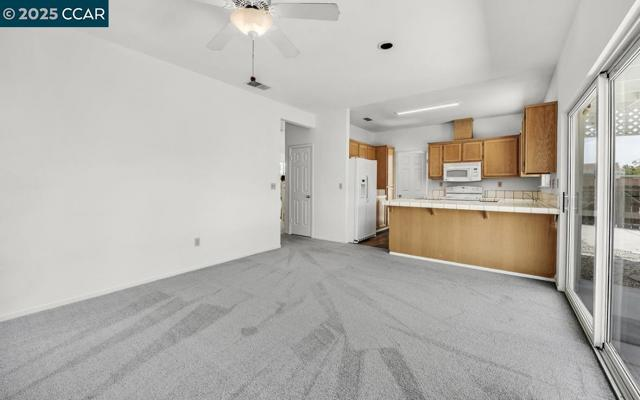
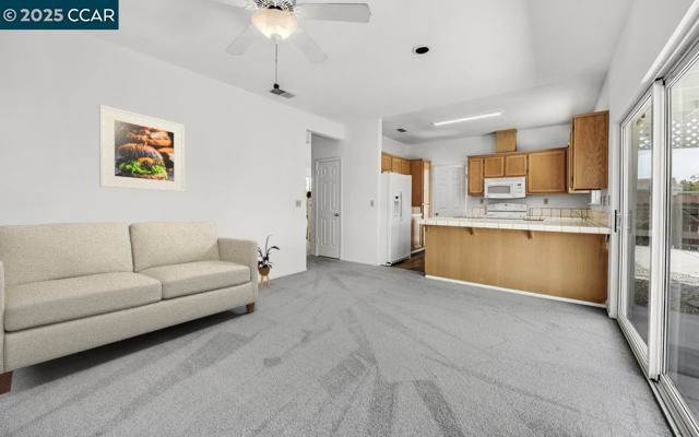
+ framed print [98,104,186,193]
+ house plant [258,234,281,291]
+ sofa [0,221,259,395]
